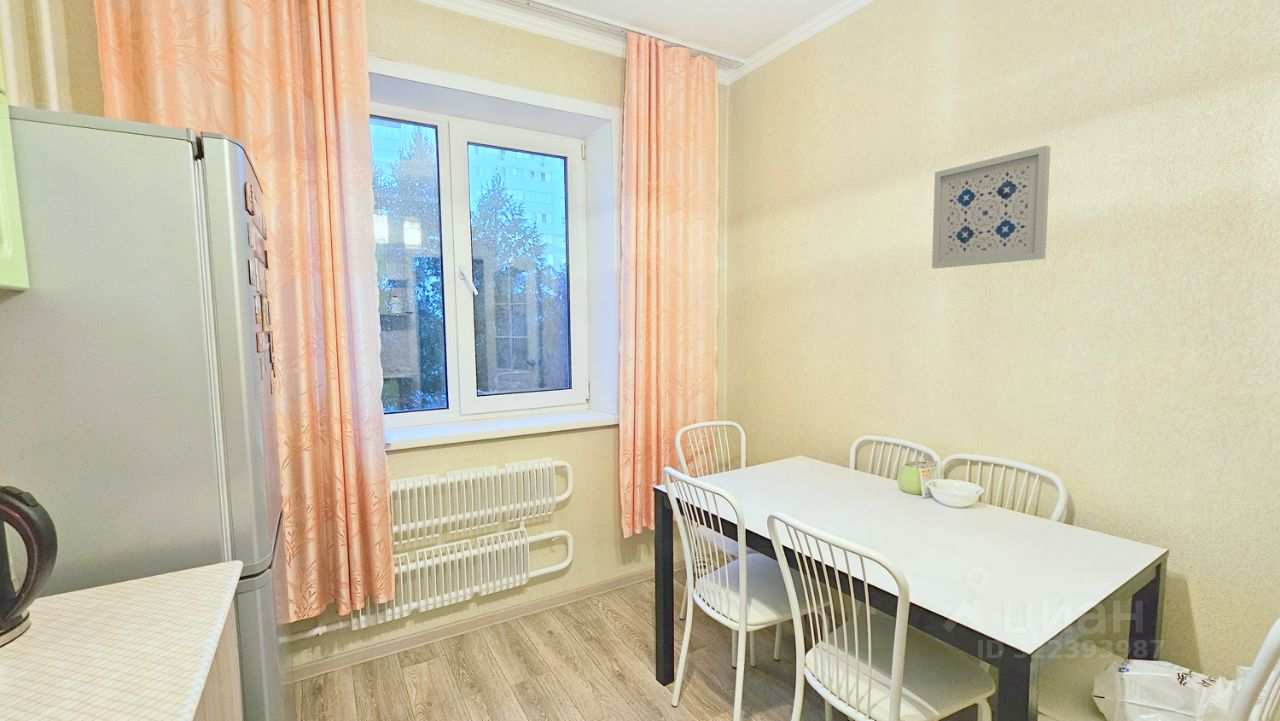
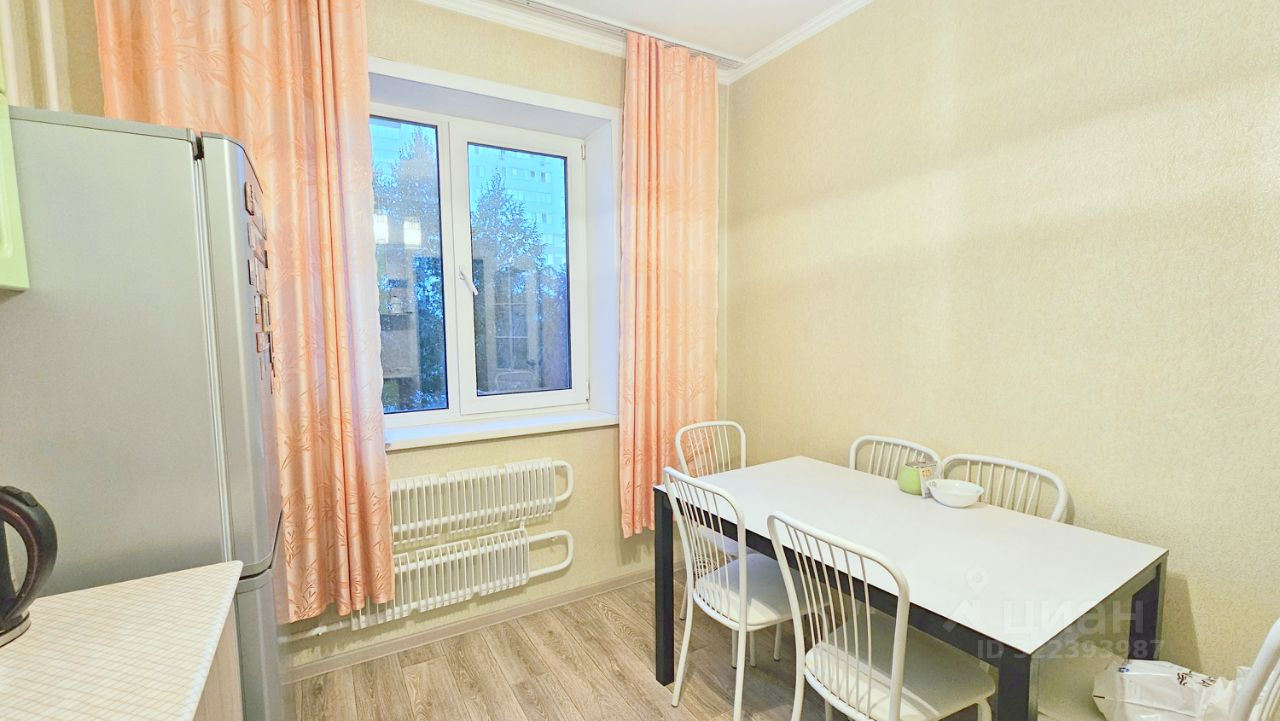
- wall art [931,144,1051,269]
